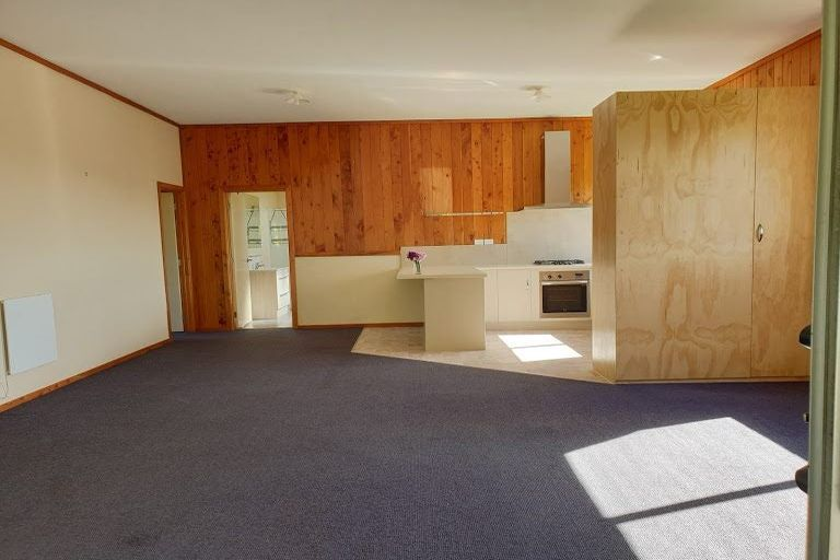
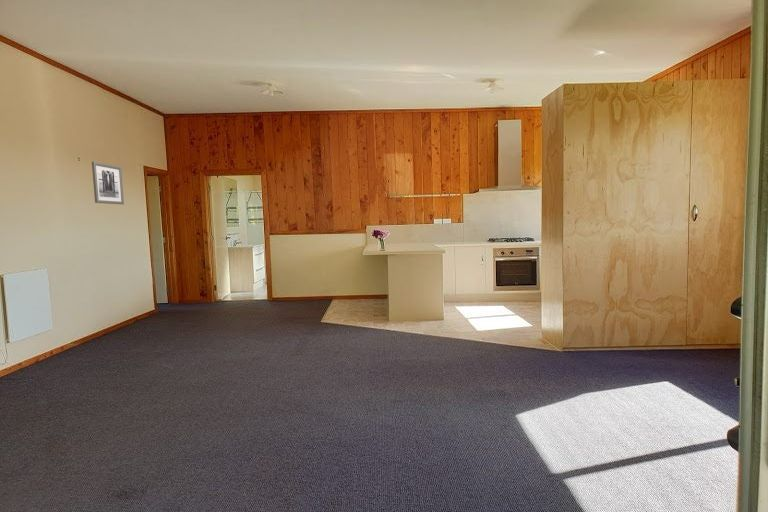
+ wall art [91,161,125,205]
